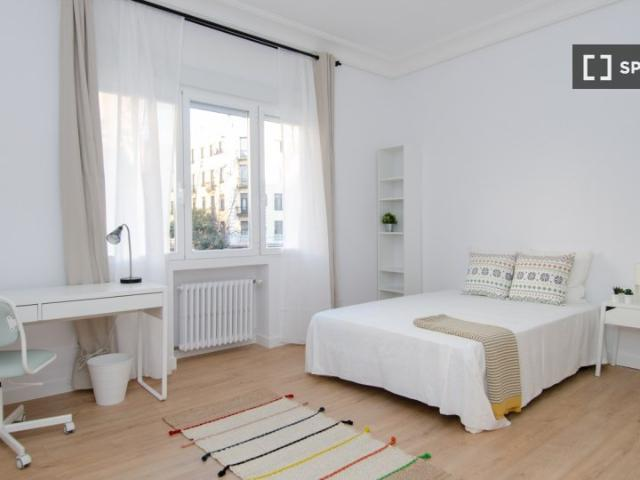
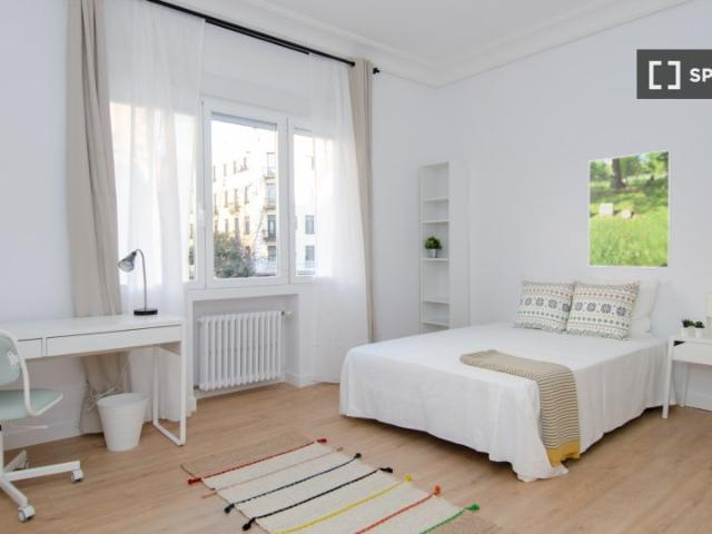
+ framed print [587,149,672,269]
